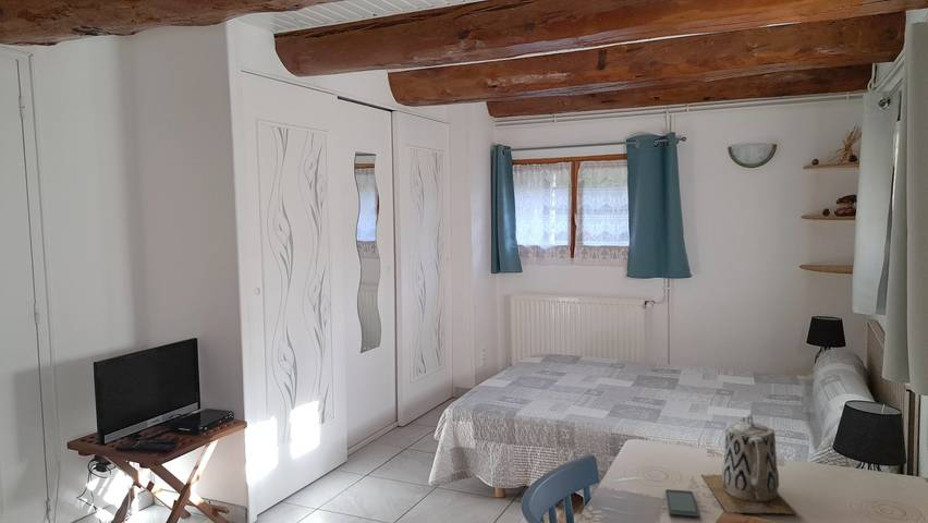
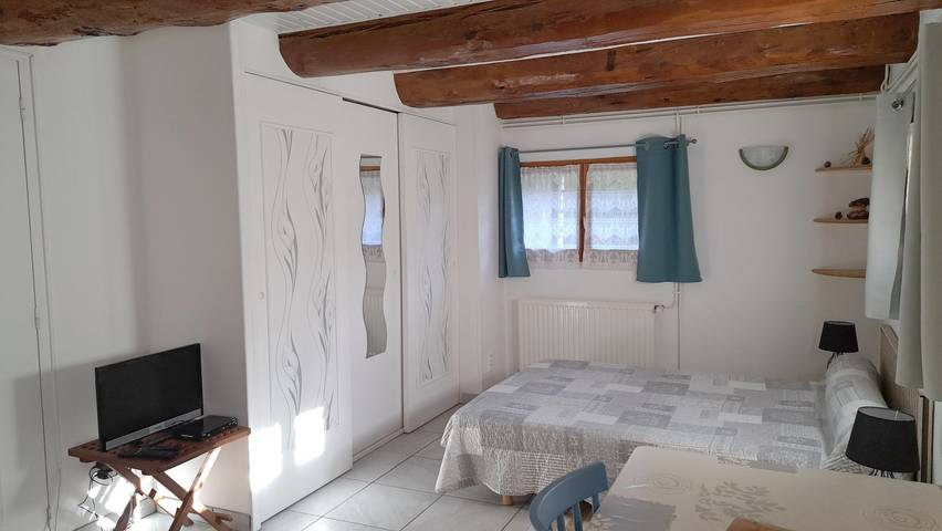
- smartphone [664,488,700,519]
- teapot [700,414,797,515]
